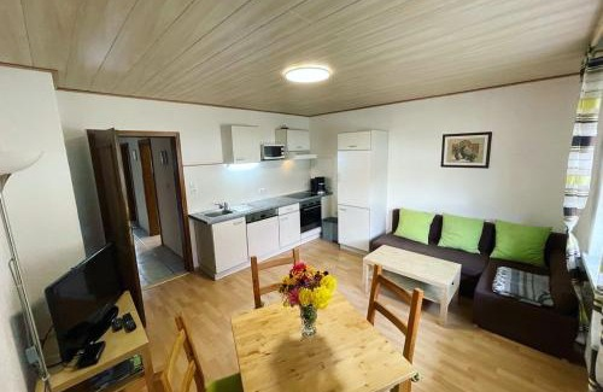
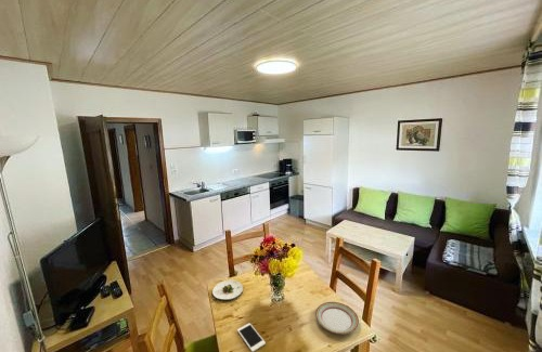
+ plate [314,301,360,335]
+ cell phone [236,322,267,352]
+ salad plate [211,279,244,301]
